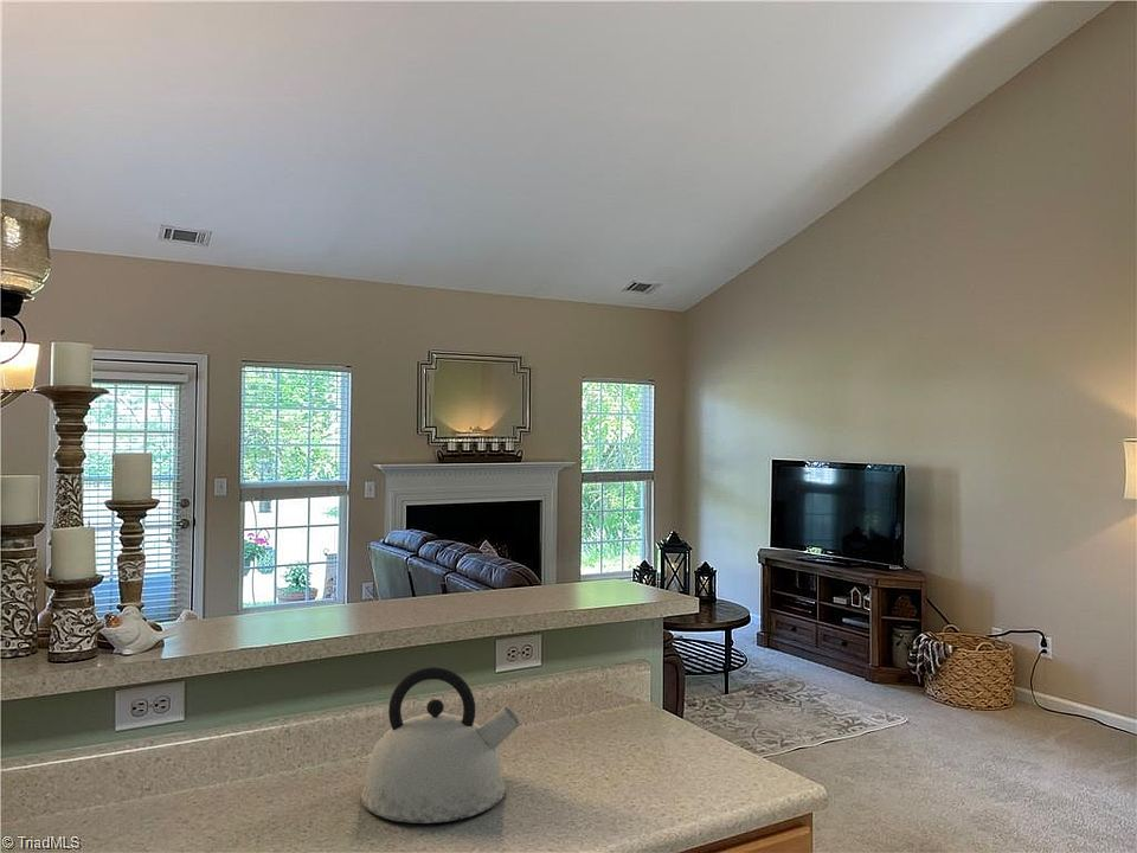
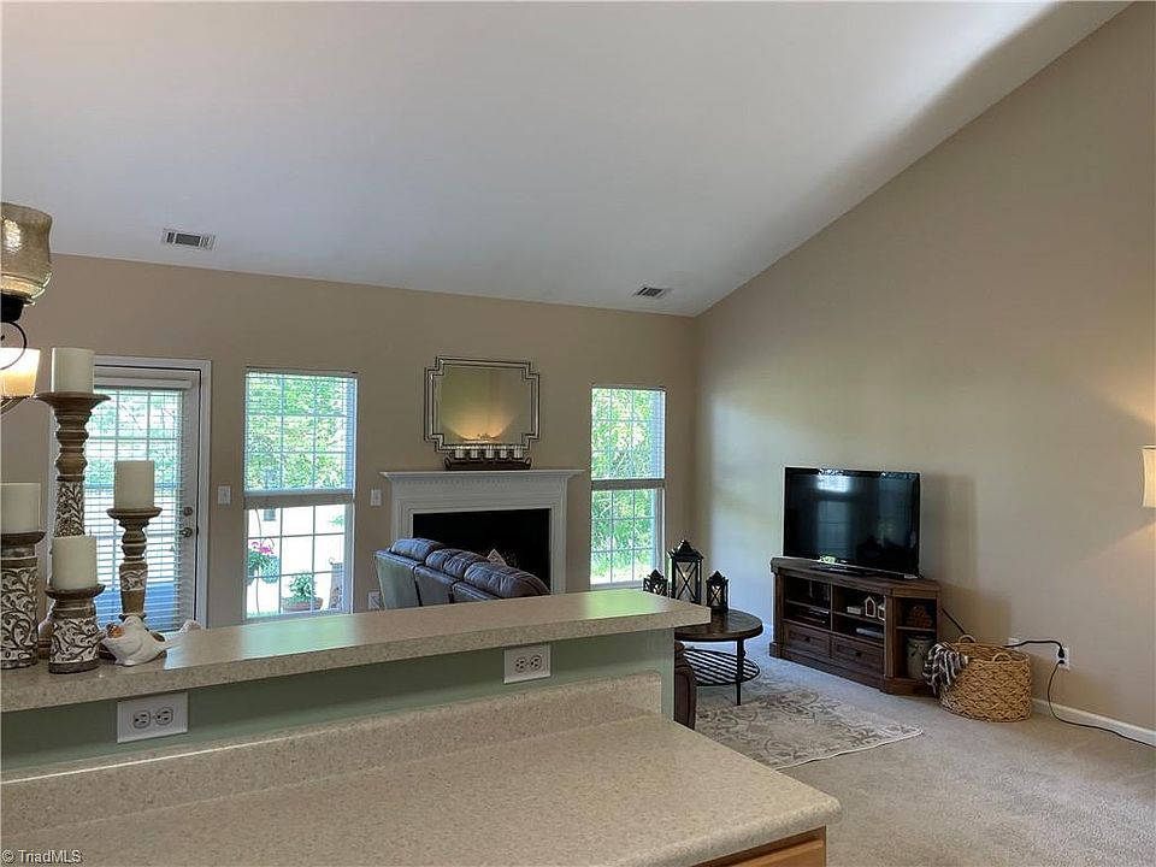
- kettle [360,666,521,825]
